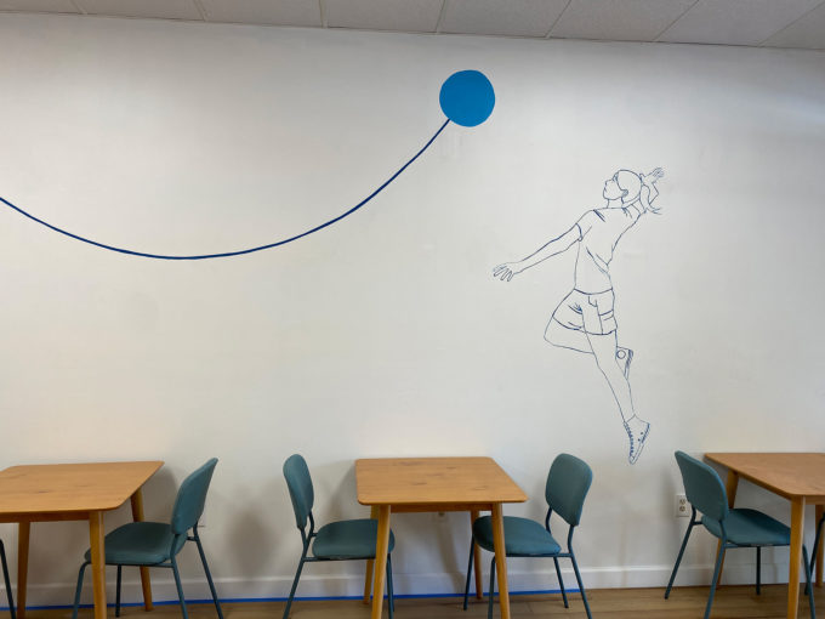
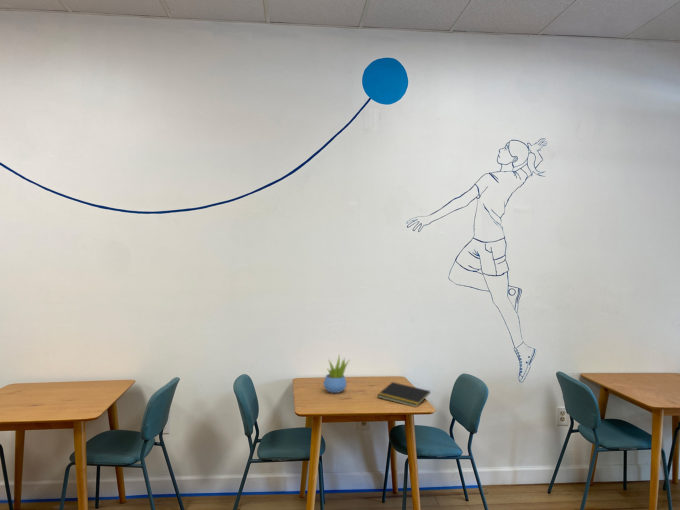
+ notepad [376,381,431,408]
+ succulent plant [323,354,350,394]
